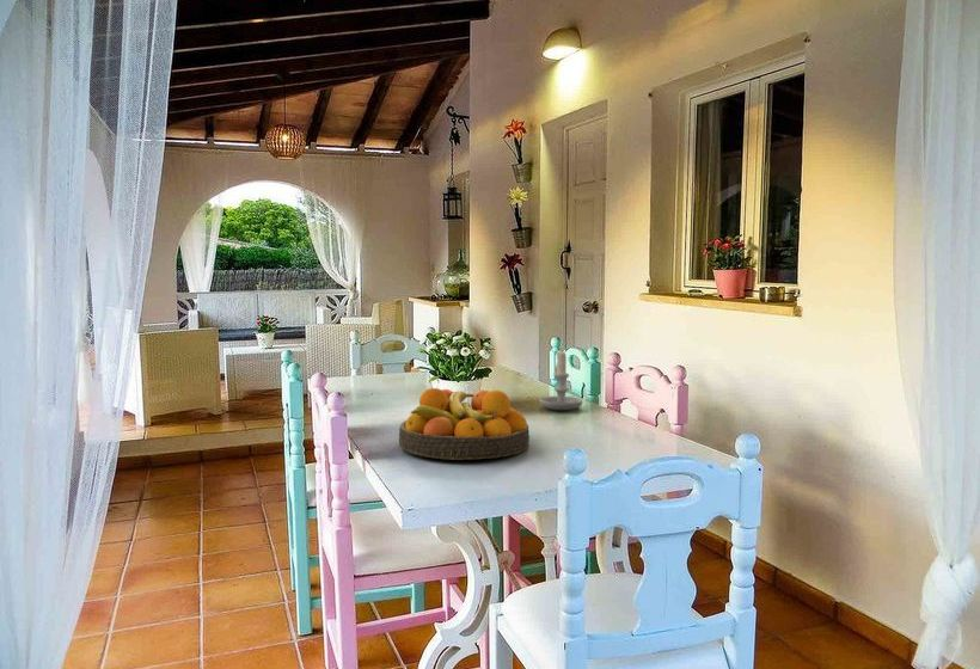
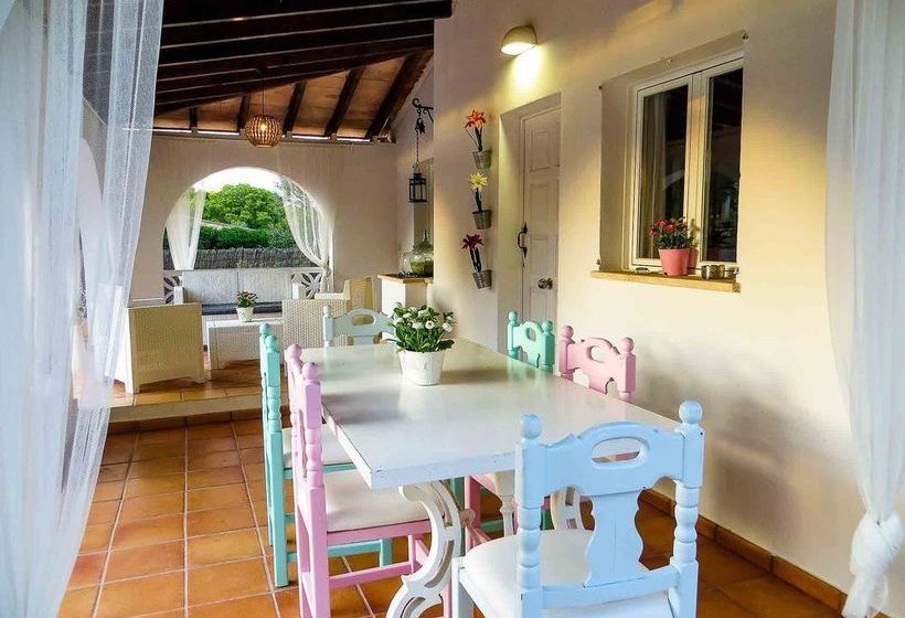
- candle [539,348,583,411]
- fruit bowl [398,387,531,461]
